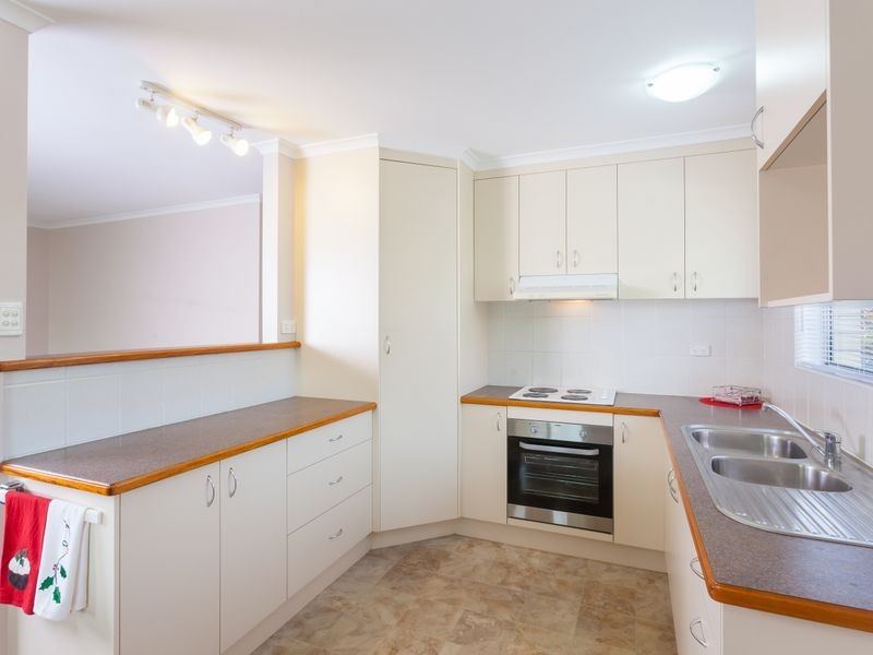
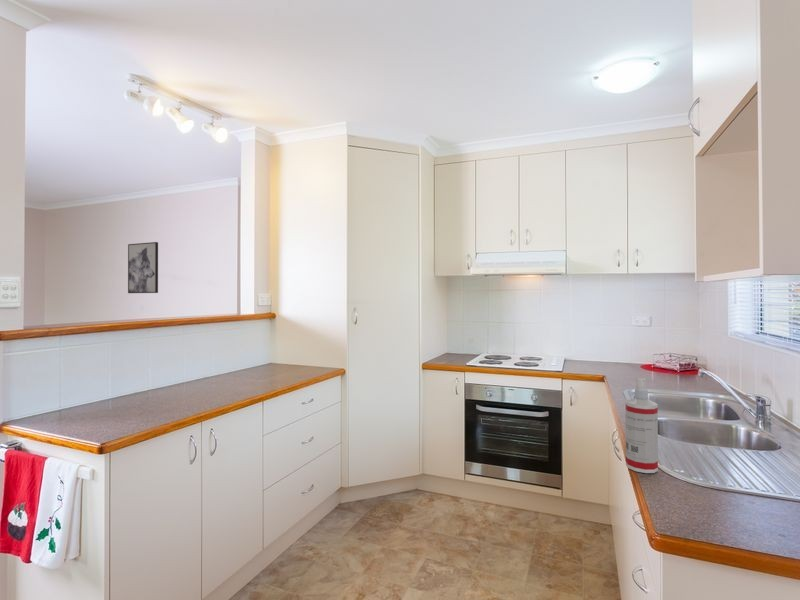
+ spray bottle [625,377,659,474]
+ wall art [127,241,159,294]
